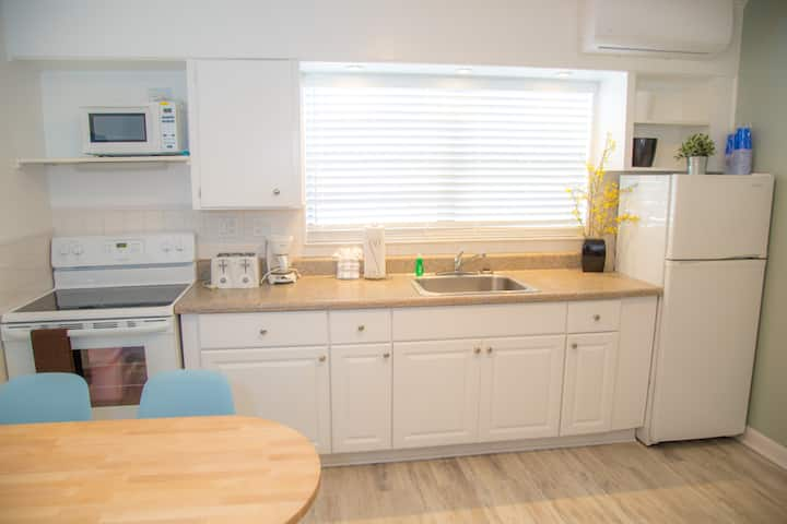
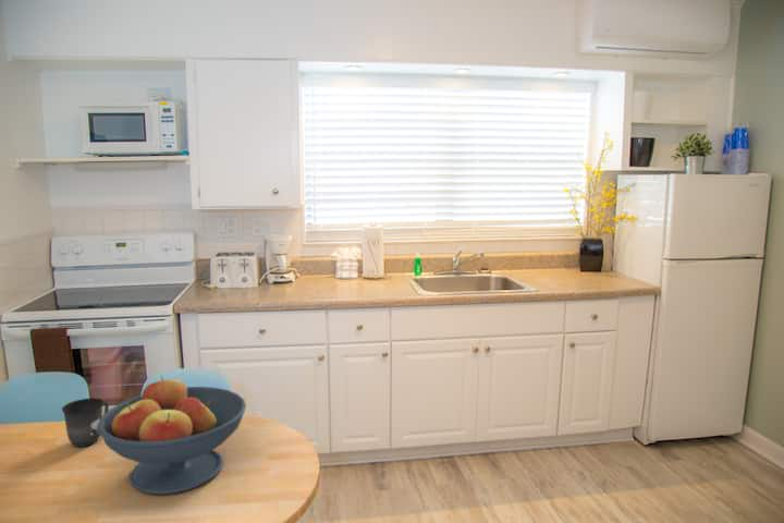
+ fruit bowl [97,375,247,496]
+ mug [61,397,110,448]
